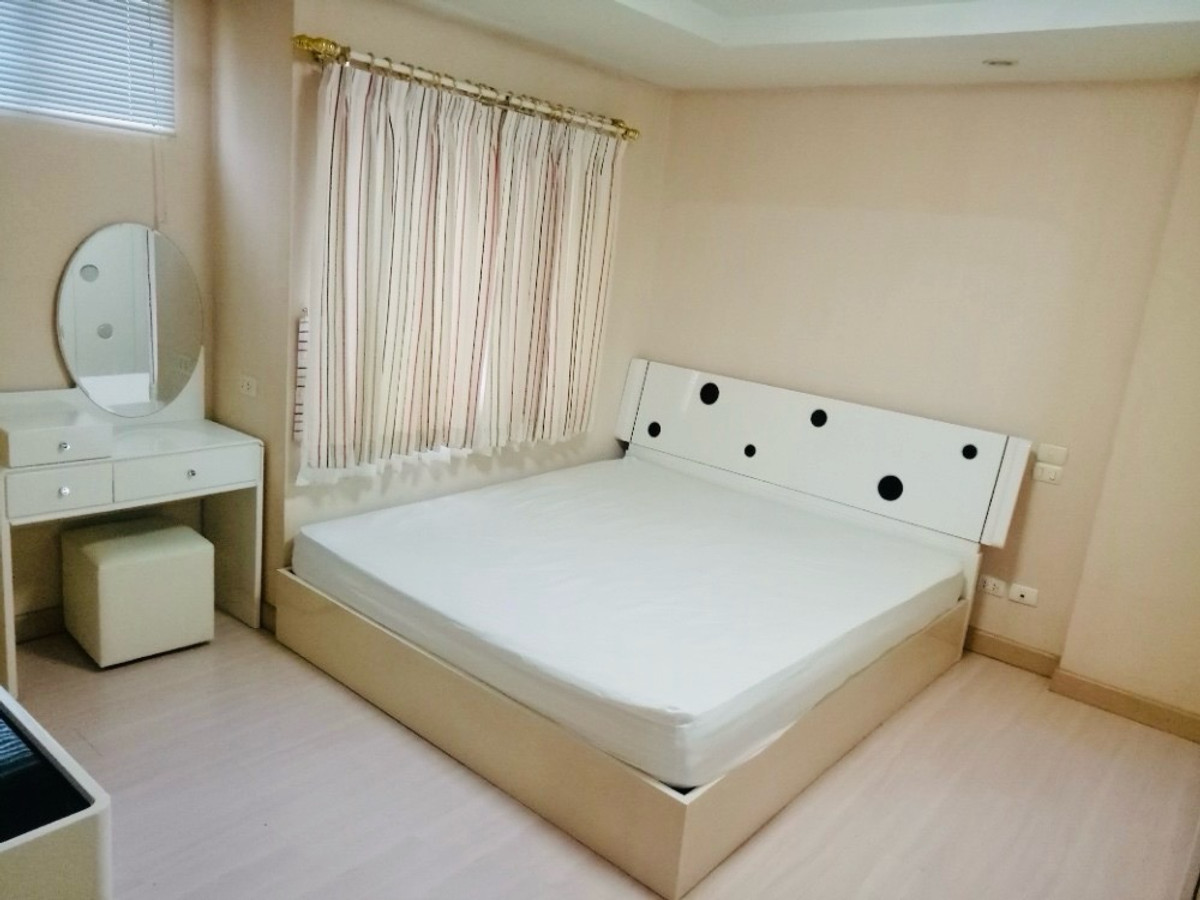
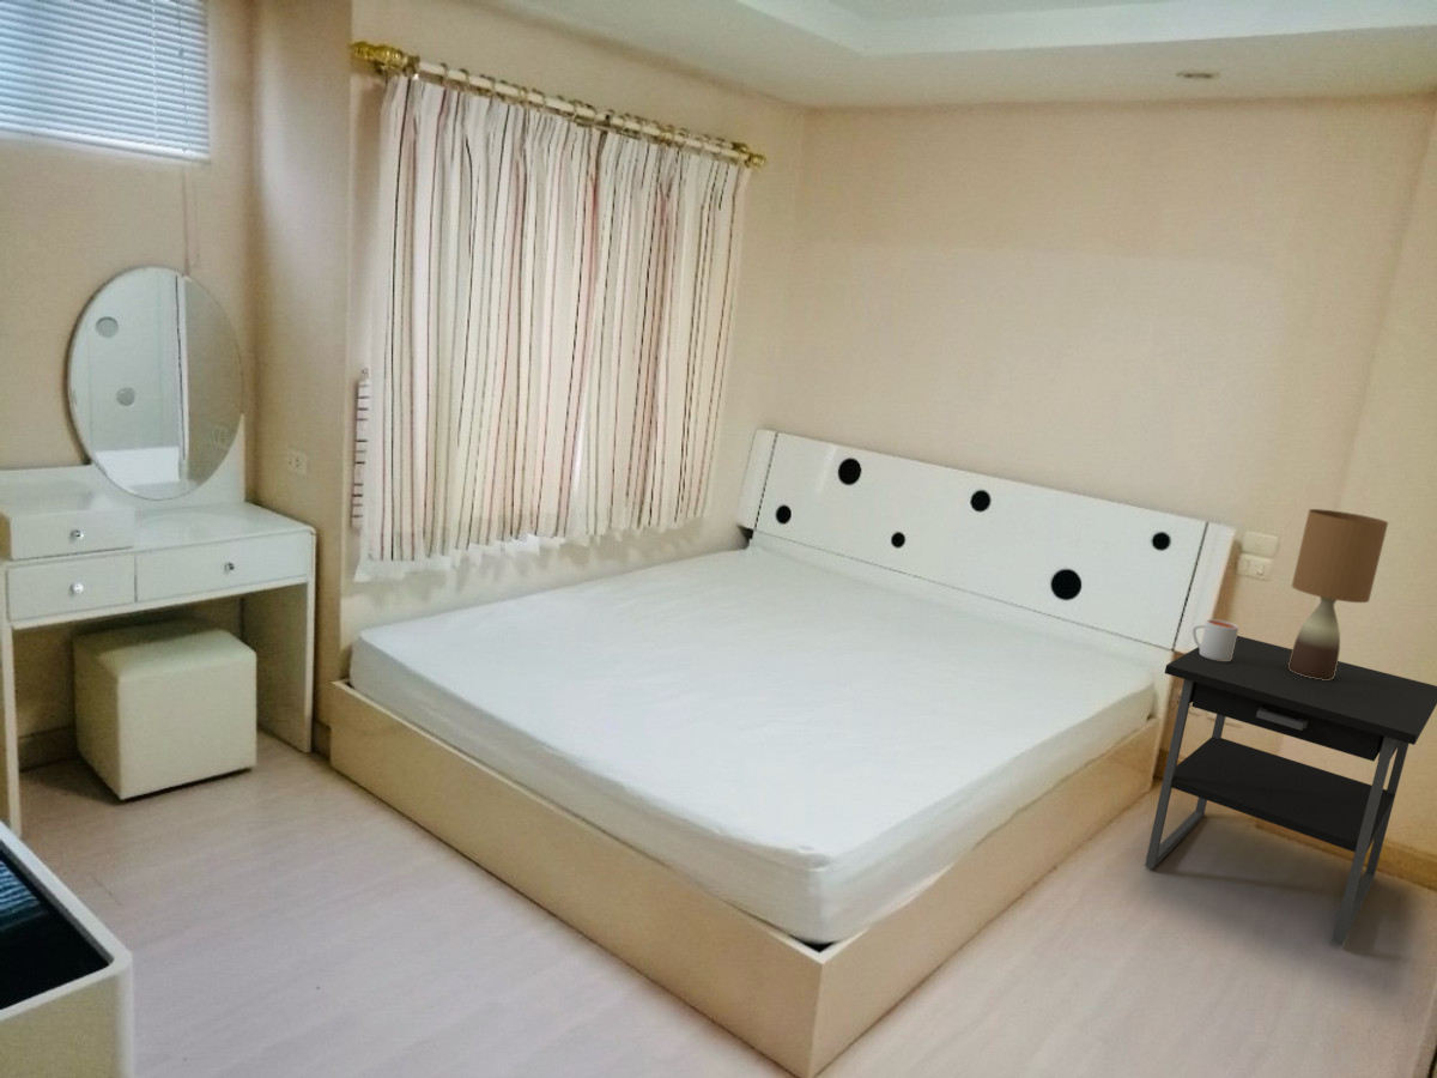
+ table lamp [1289,508,1389,680]
+ mug [1192,618,1239,661]
+ nightstand [1144,635,1437,946]
